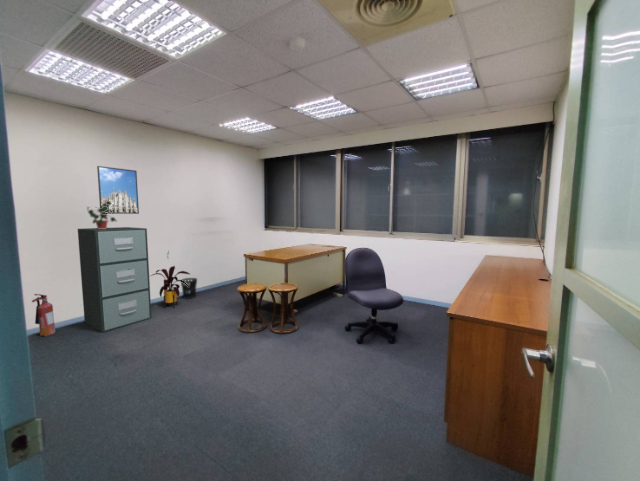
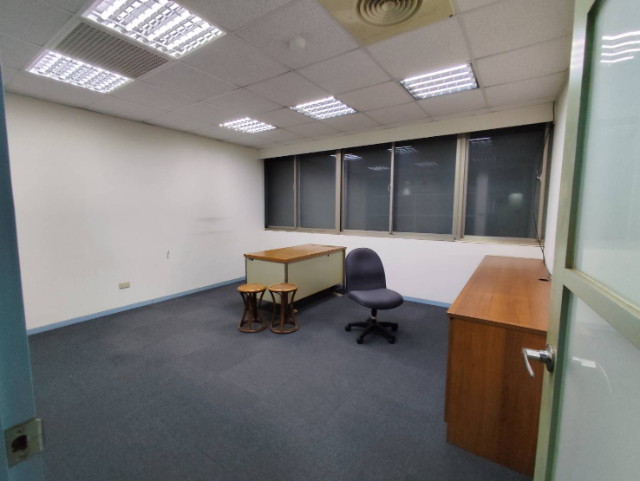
- house plant [150,265,191,309]
- fire extinguisher [31,293,56,337]
- wastebasket [180,277,198,300]
- filing cabinet [77,226,152,333]
- potted plant [86,201,118,229]
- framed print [96,165,140,215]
